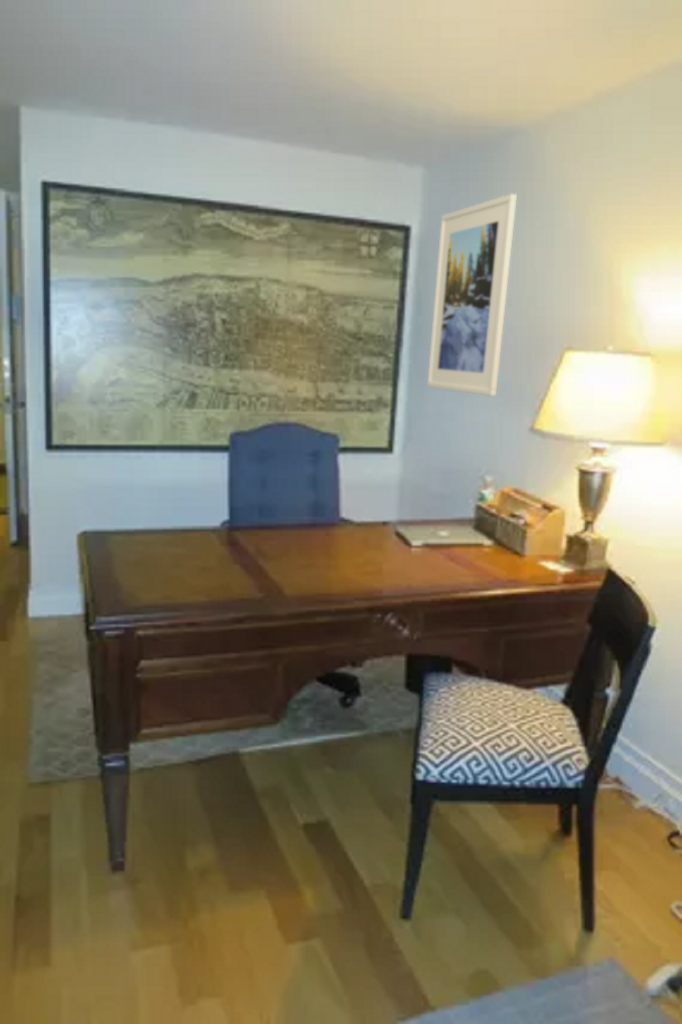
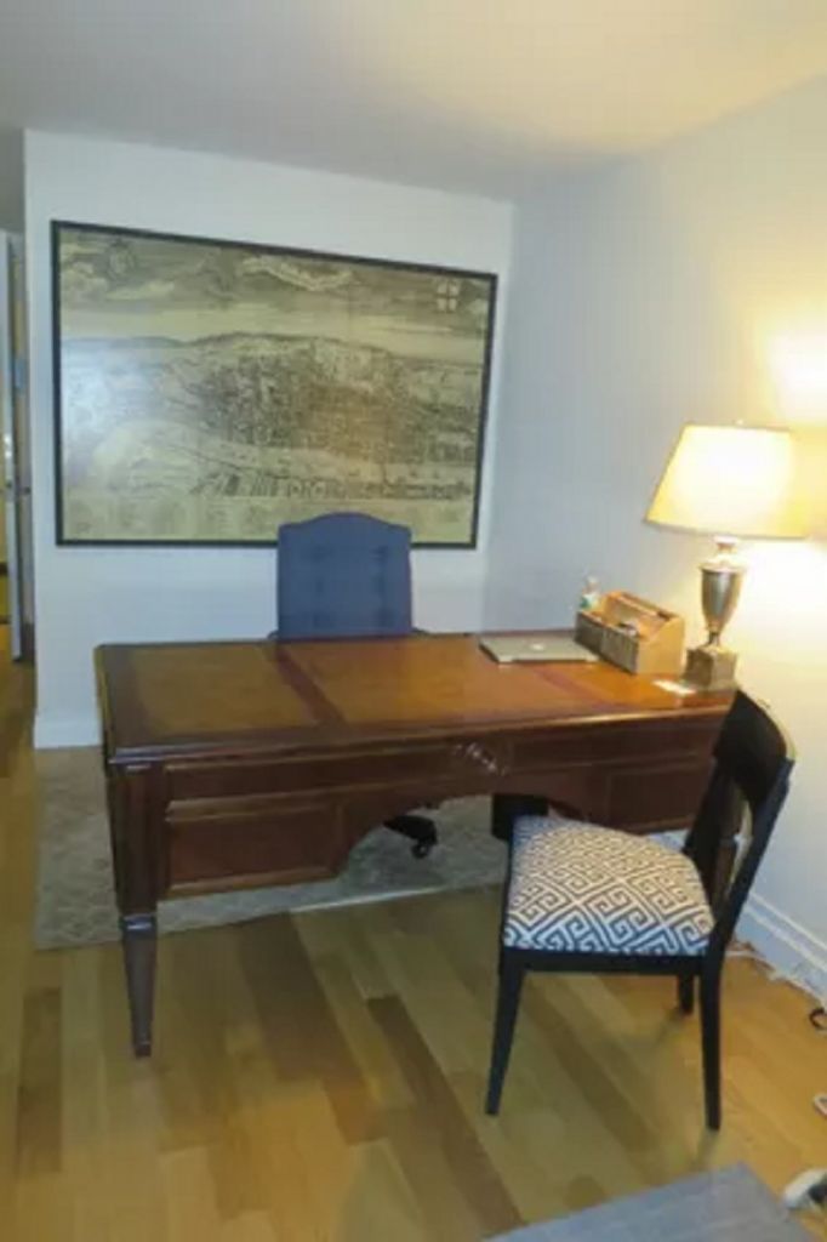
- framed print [426,193,518,397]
